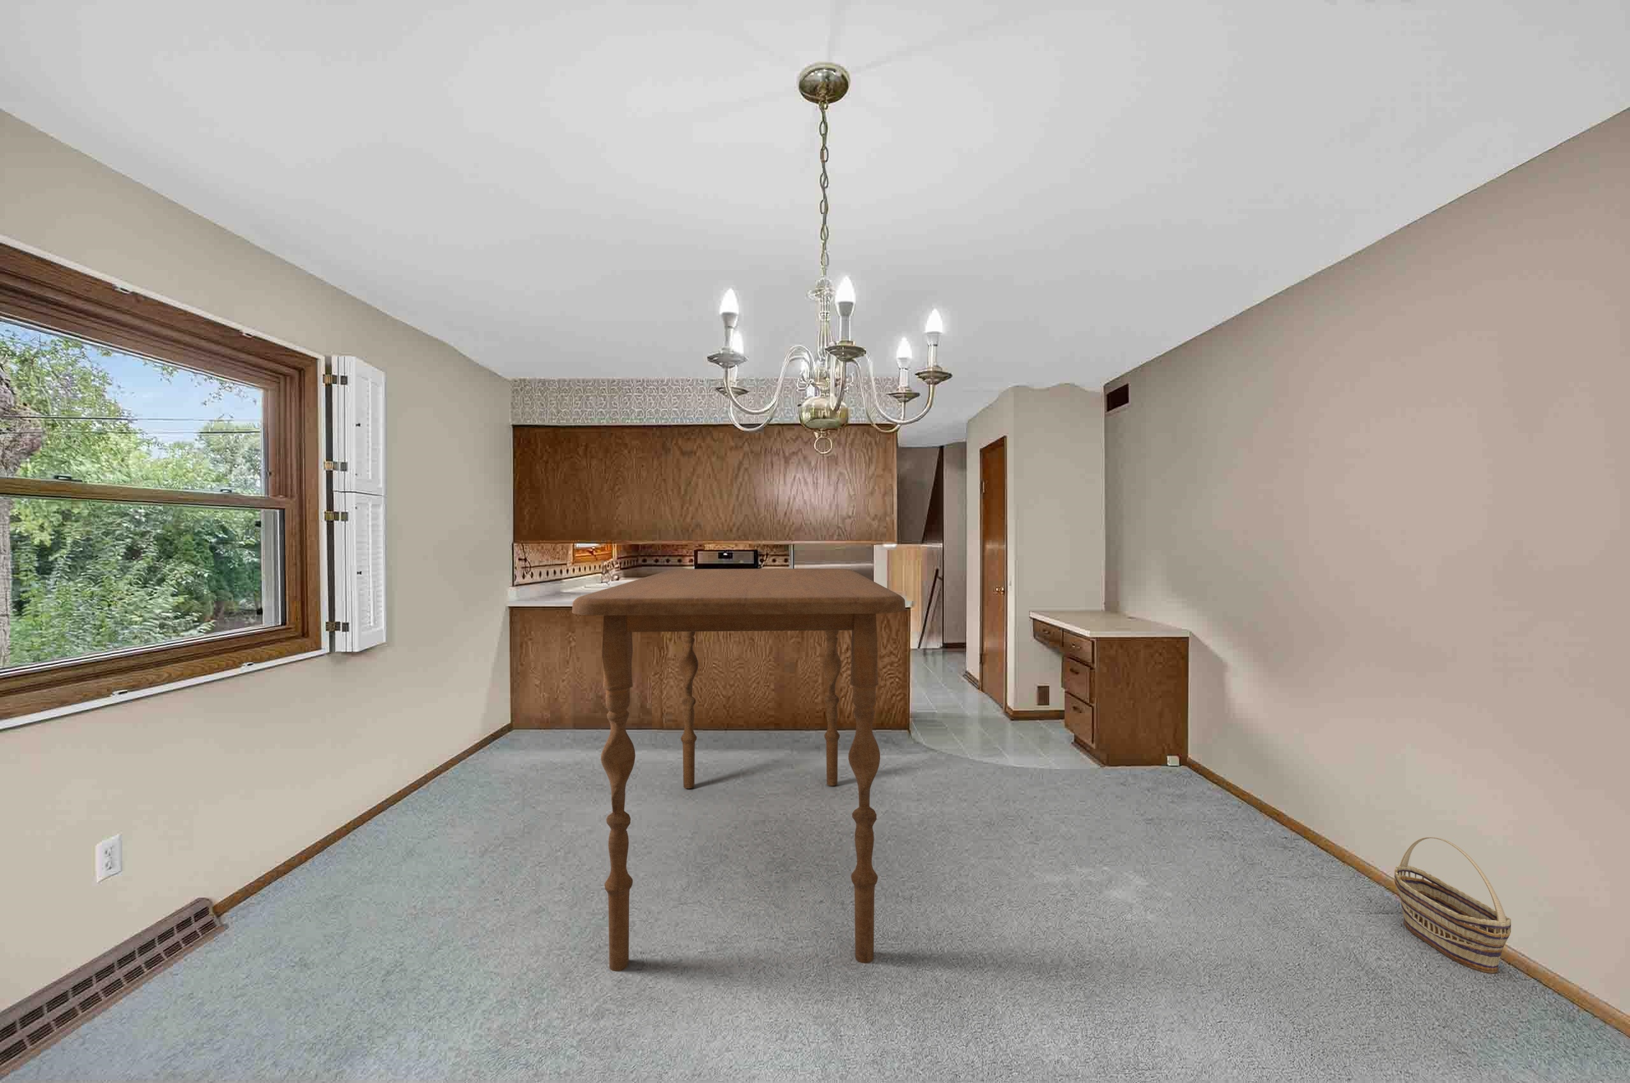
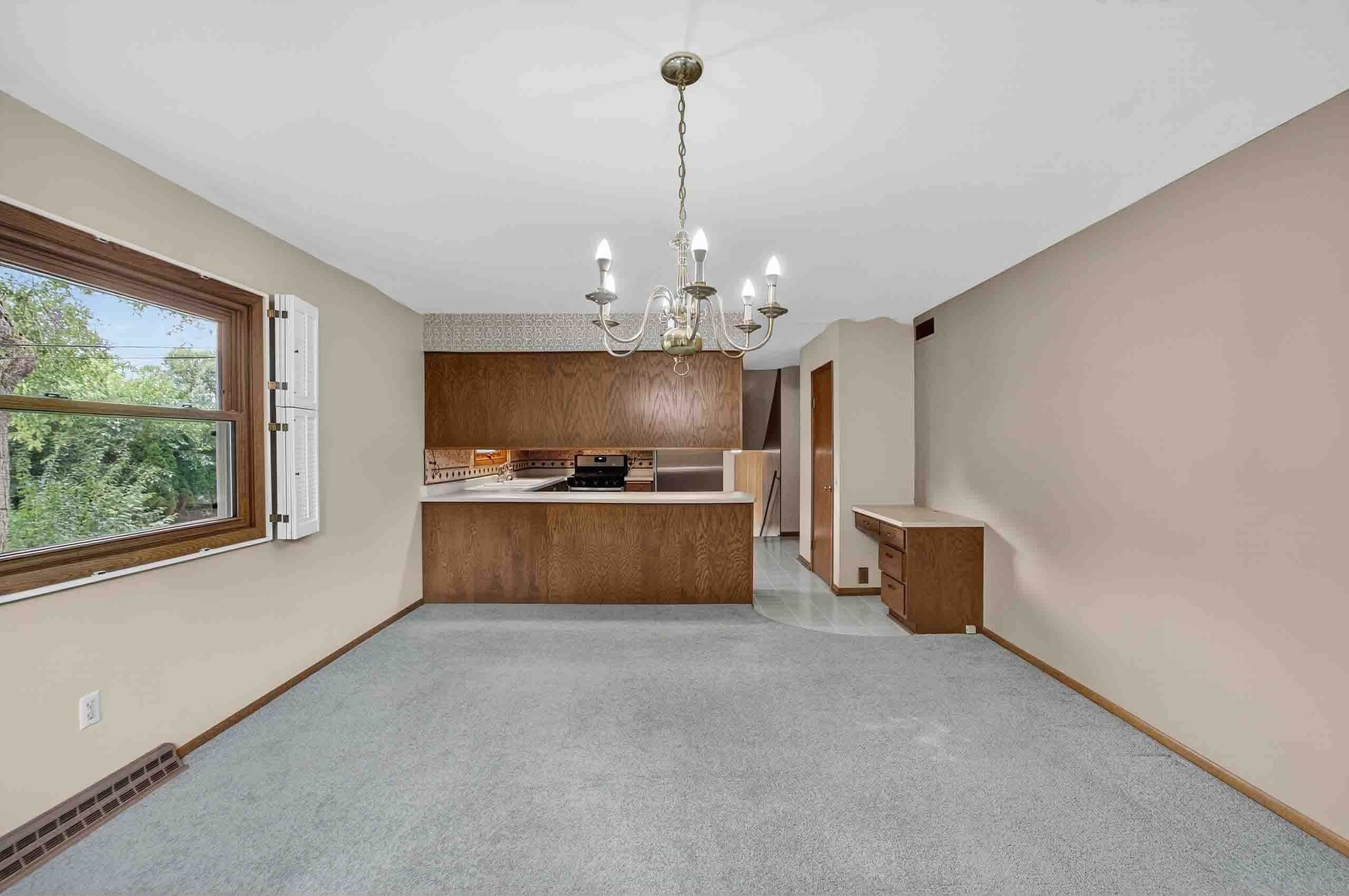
- basket [1394,836,1512,974]
- dining table [572,568,906,972]
